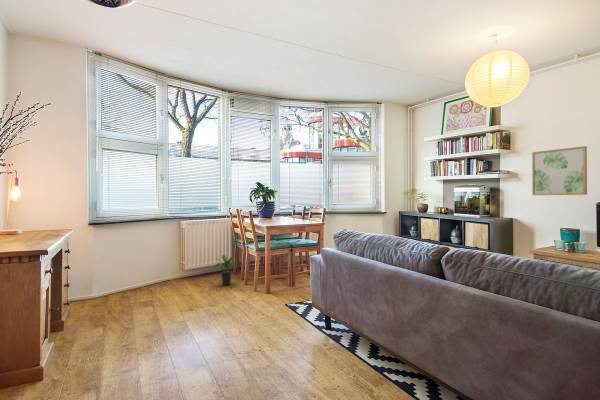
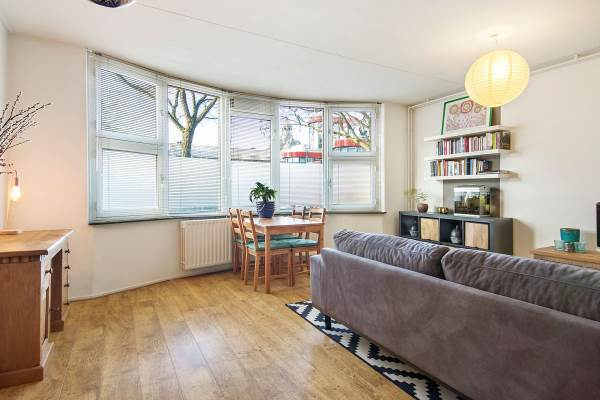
- wall art [531,145,588,196]
- potted plant [212,254,238,287]
